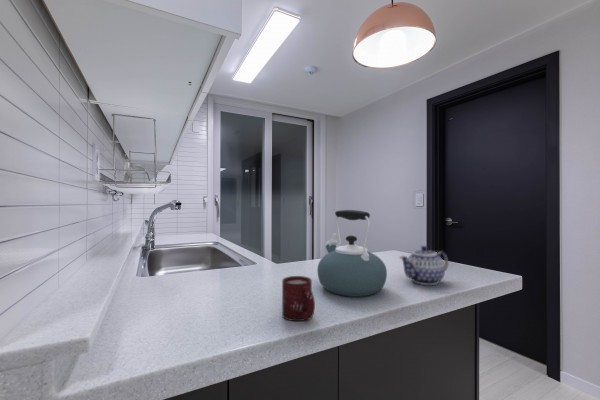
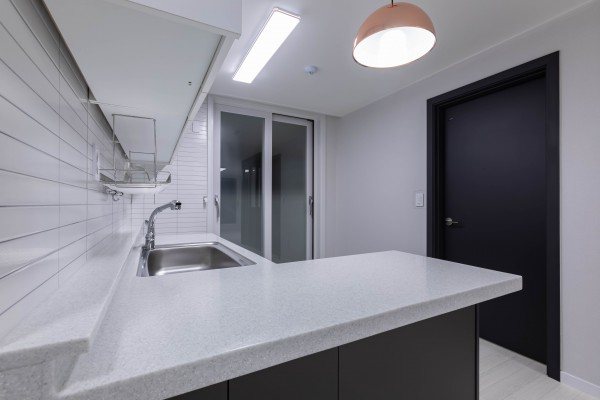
- kettle [316,209,388,298]
- teapot [398,245,449,286]
- cup [281,275,316,322]
